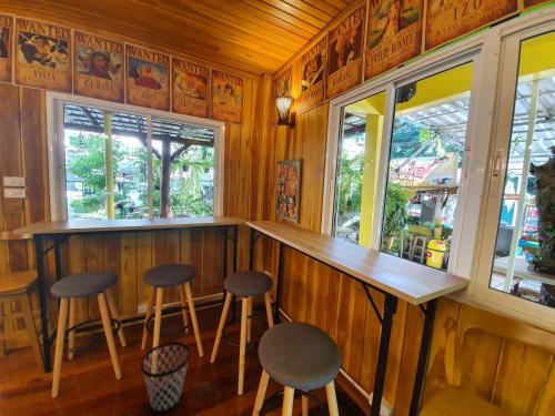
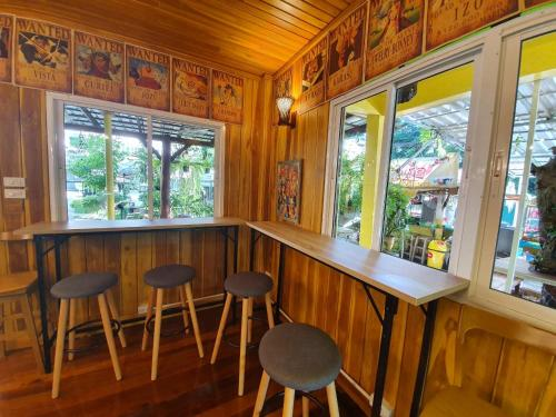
- wastebasket [140,341,191,416]
